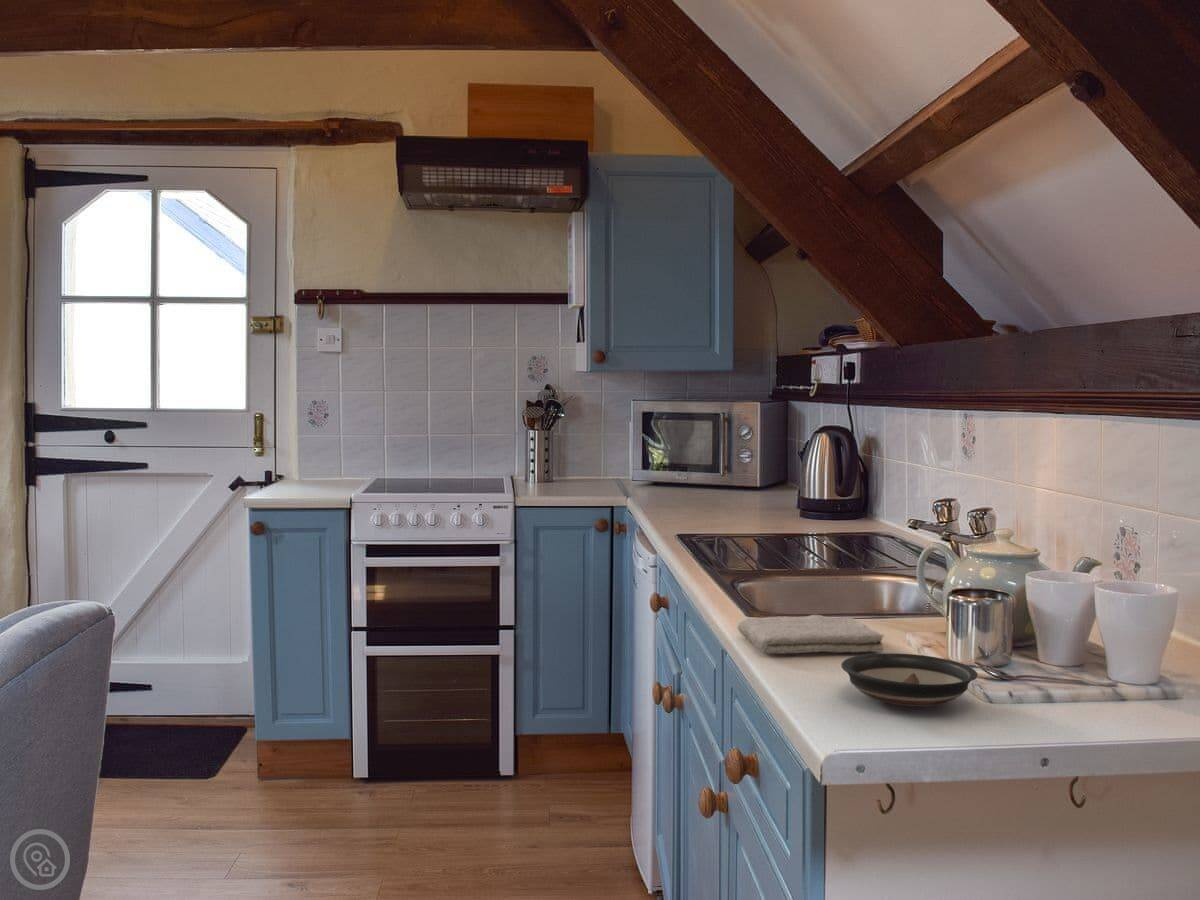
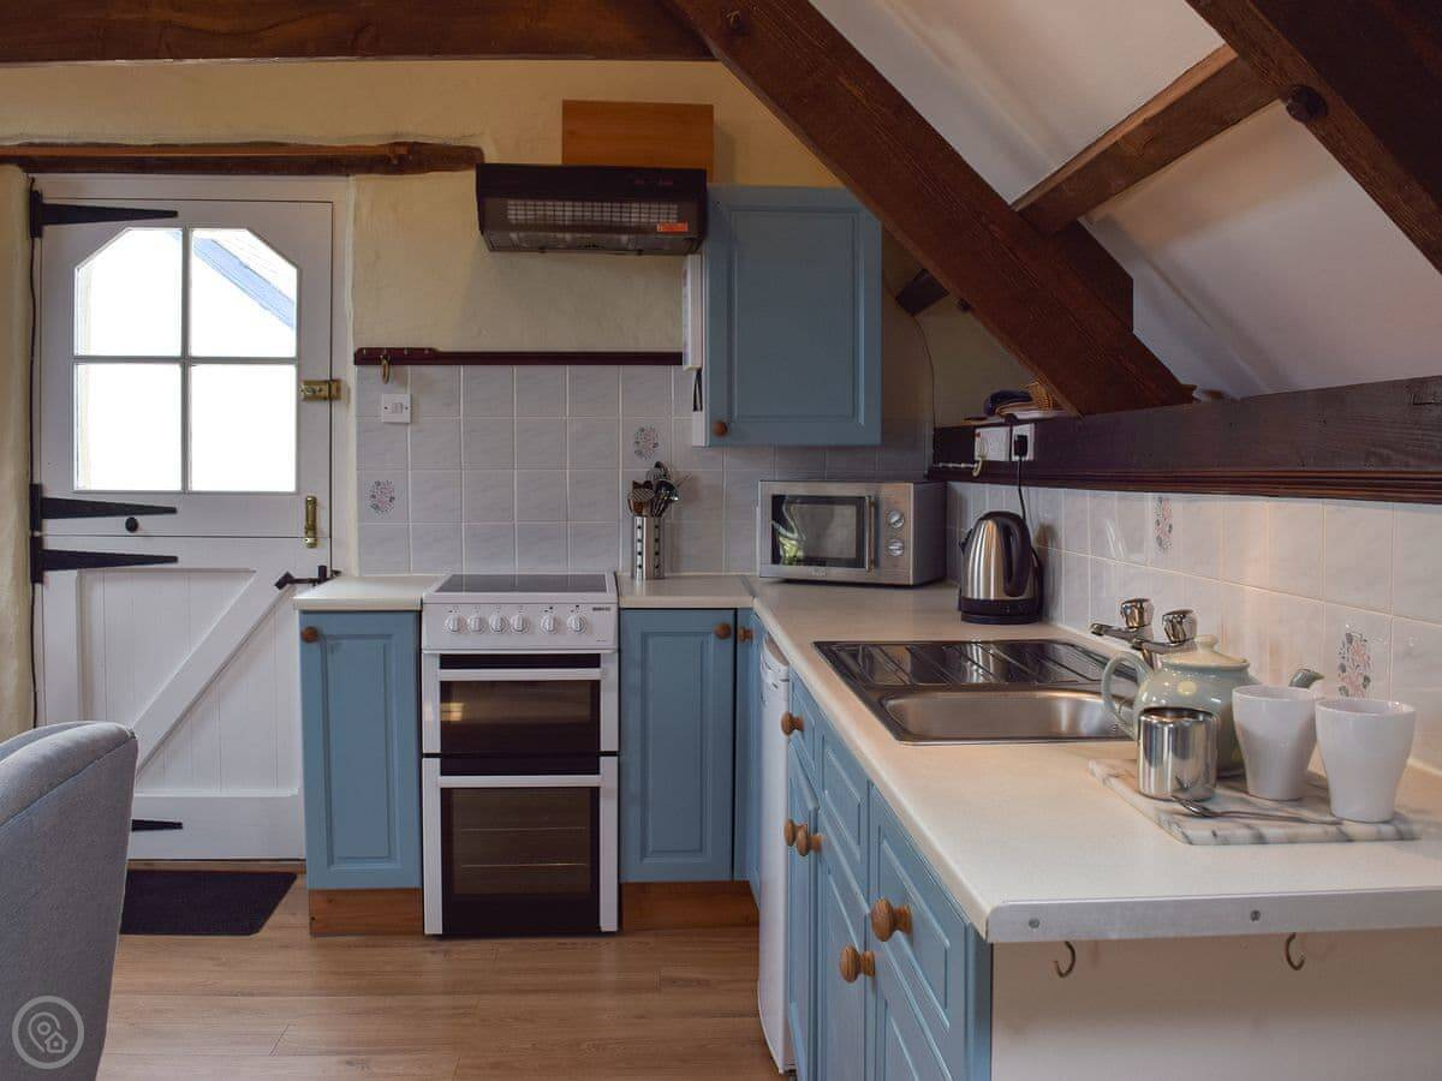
- washcloth [737,614,885,655]
- saucer [840,652,979,707]
